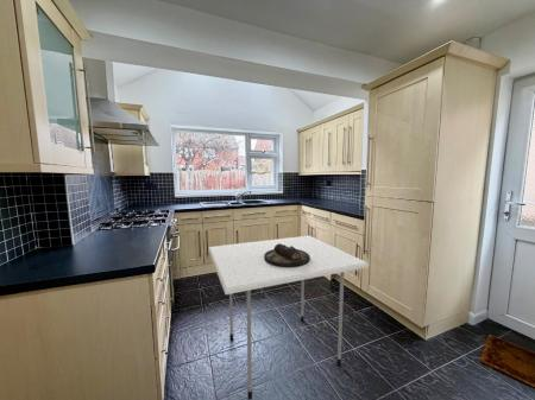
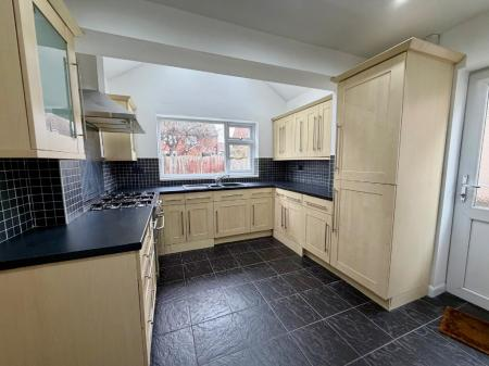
- dining table [207,235,370,400]
- decorative bowl [264,243,310,267]
